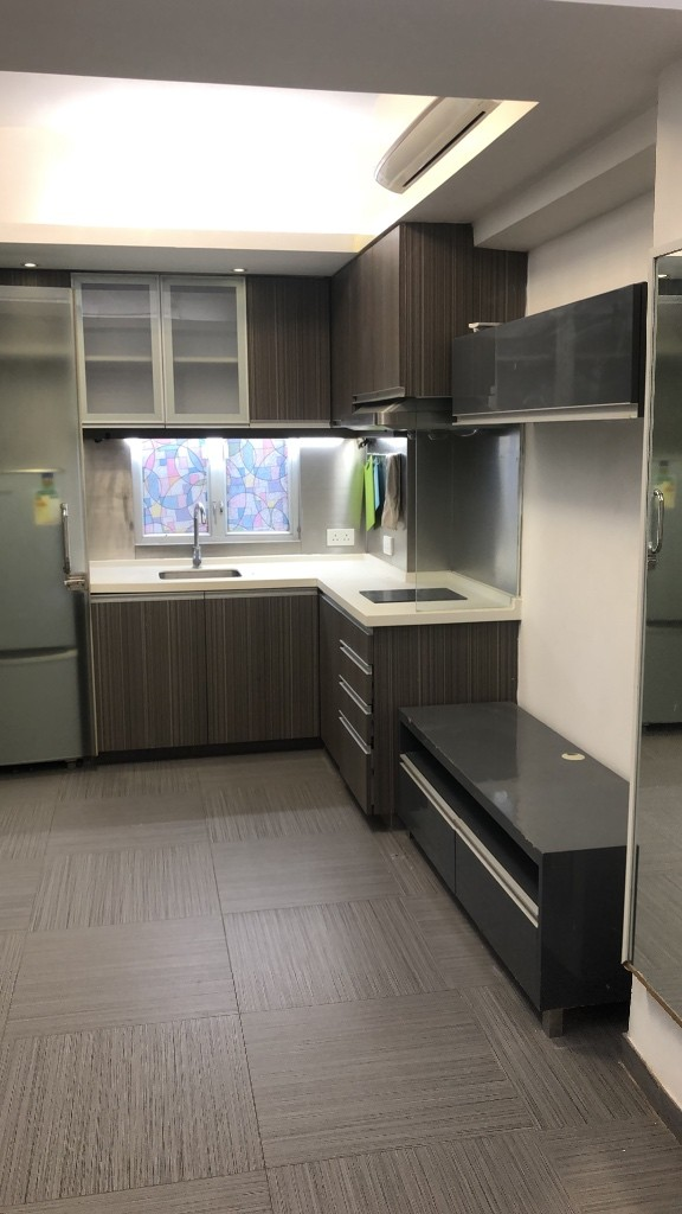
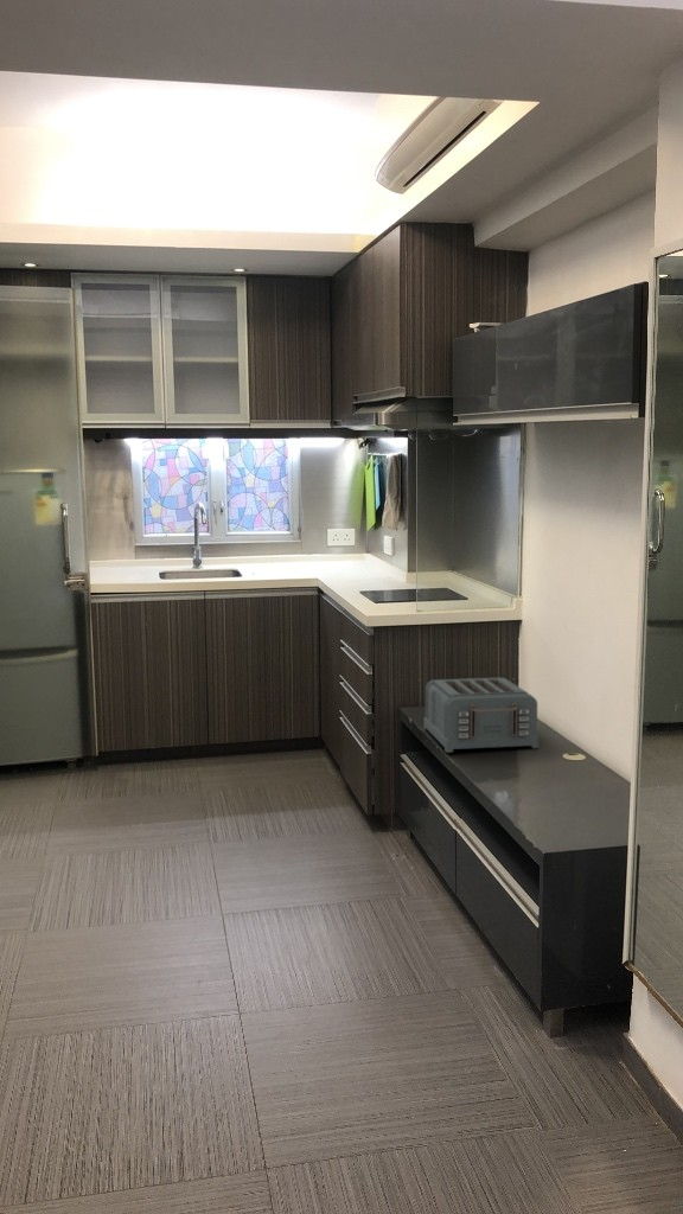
+ toaster [423,677,540,754]
